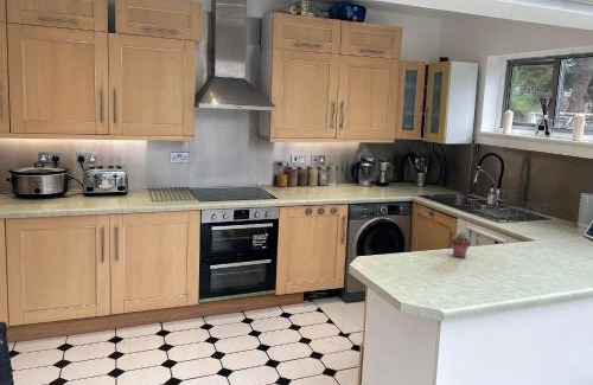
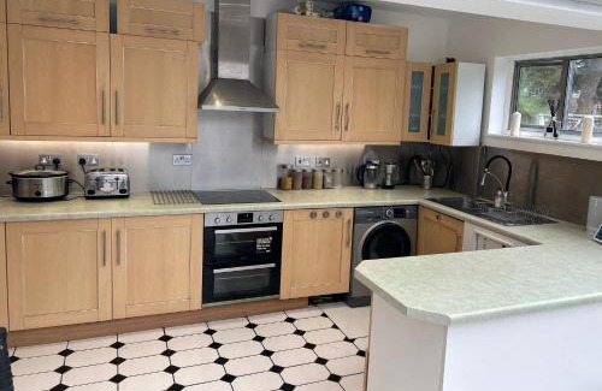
- potted succulent [451,231,472,258]
